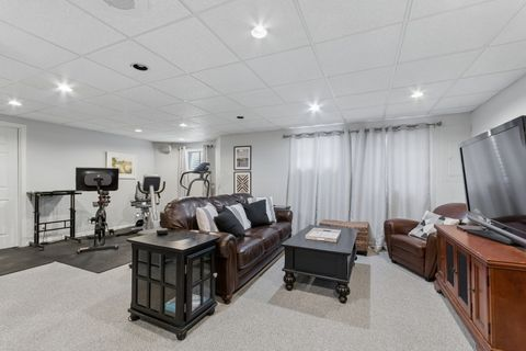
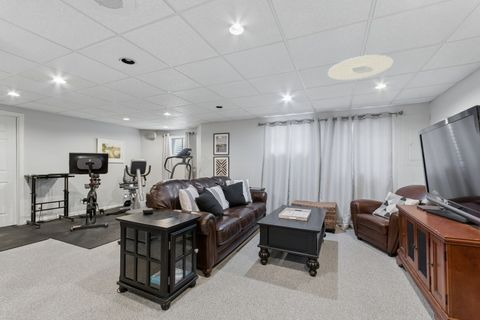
+ ceiling light [327,54,394,81]
